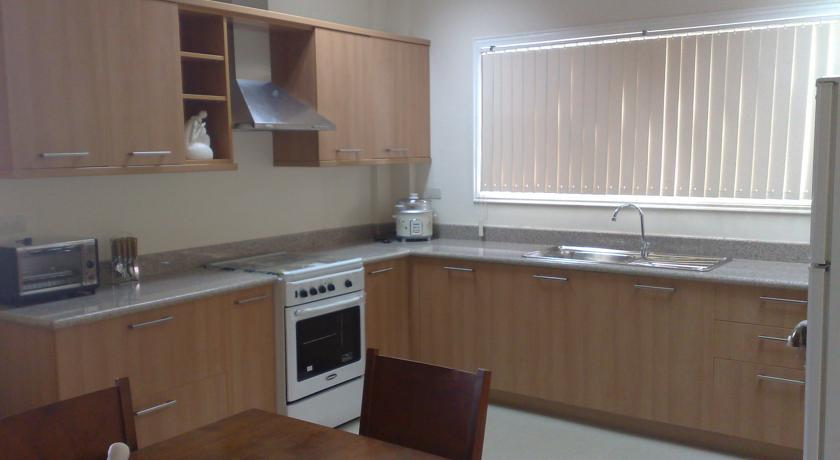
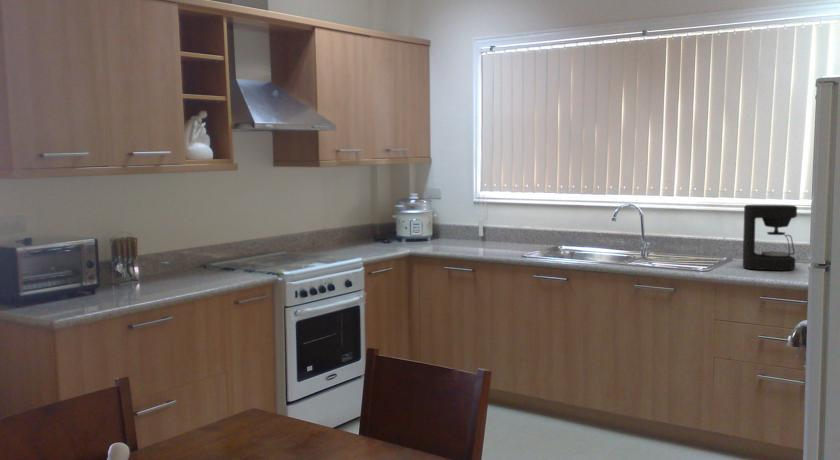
+ coffee maker [742,204,798,272]
